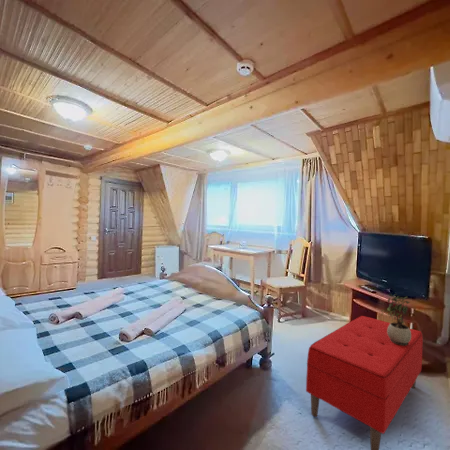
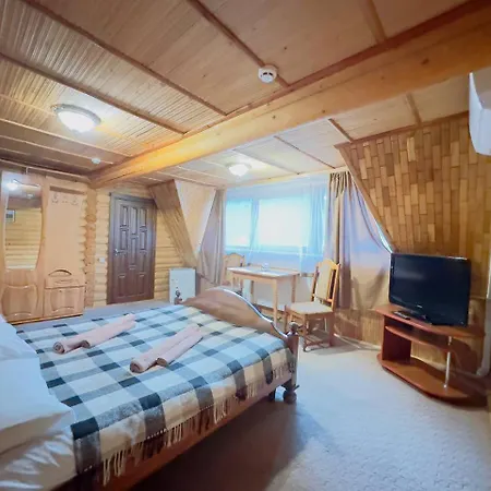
- potted plant [381,293,411,346]
- bench [305,315,424,450]
